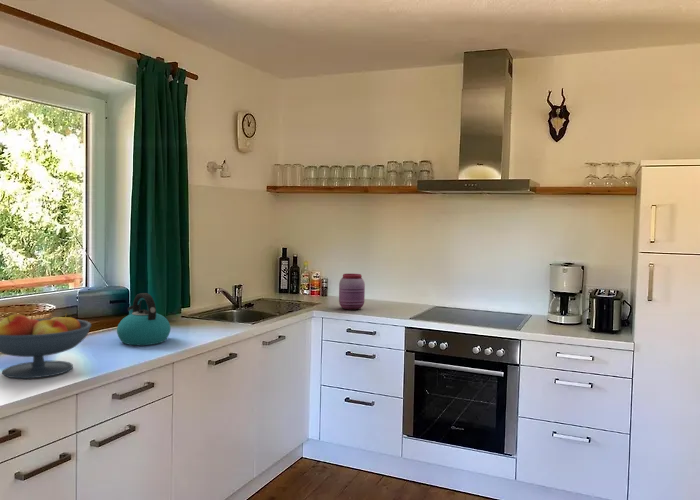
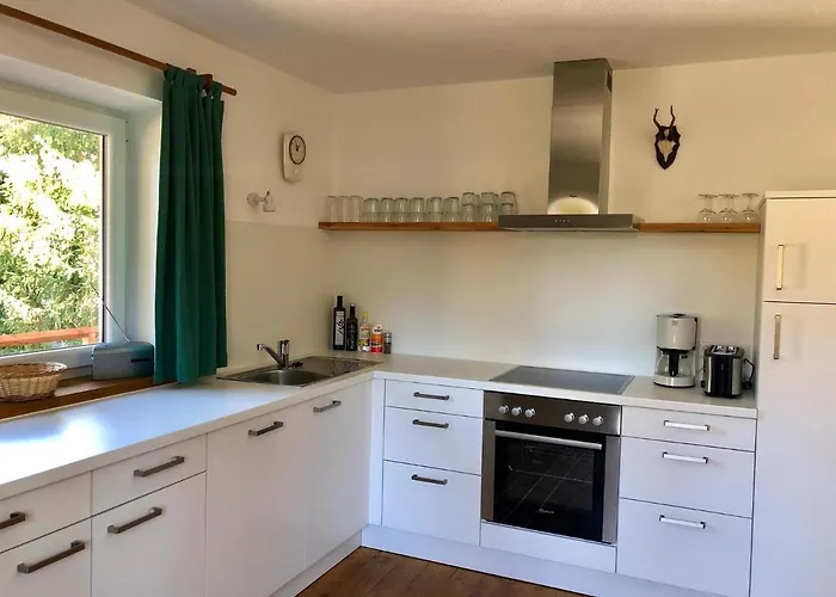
- jar [338,273,366,311]
- kettle [116,292,172,346]
- fruit bowl [0,312,92,379]
